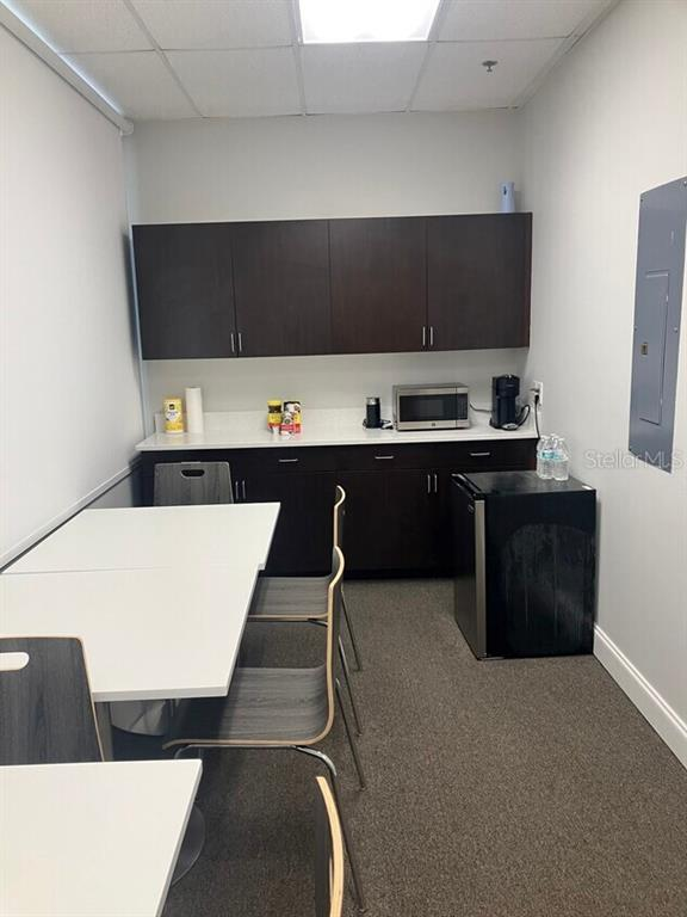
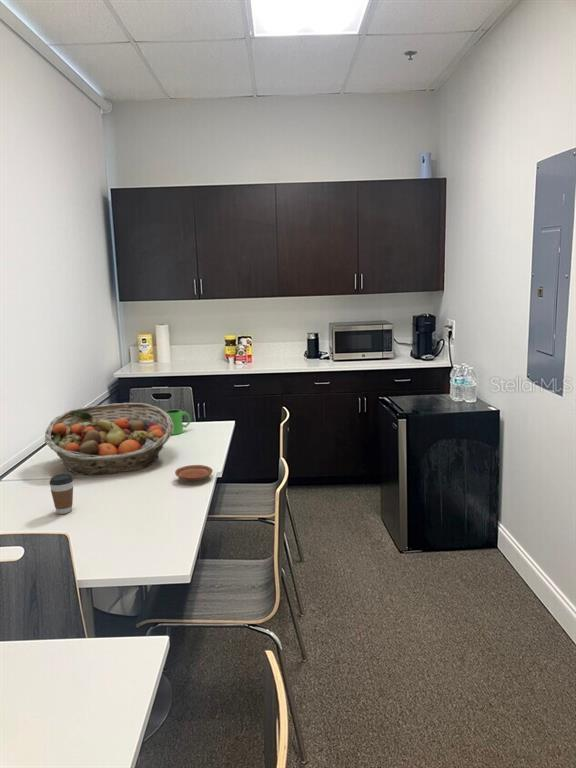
+ mug [164,409,191,436]
+ coffee cup [48,473,74,515]
+ fruit basket [44,402,173,476]
+ plate [174,464,214,482]
